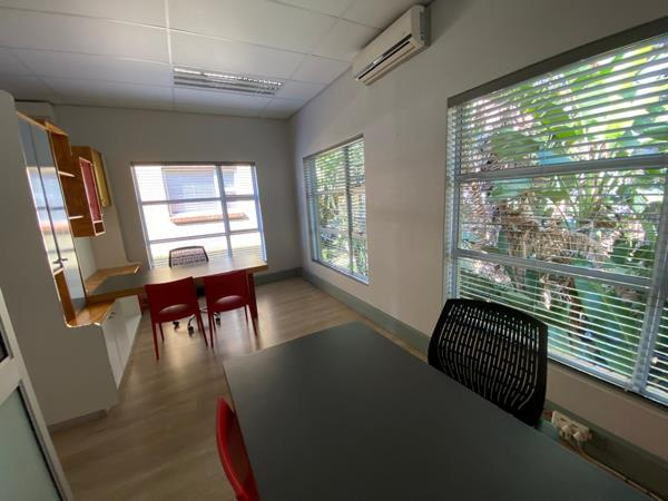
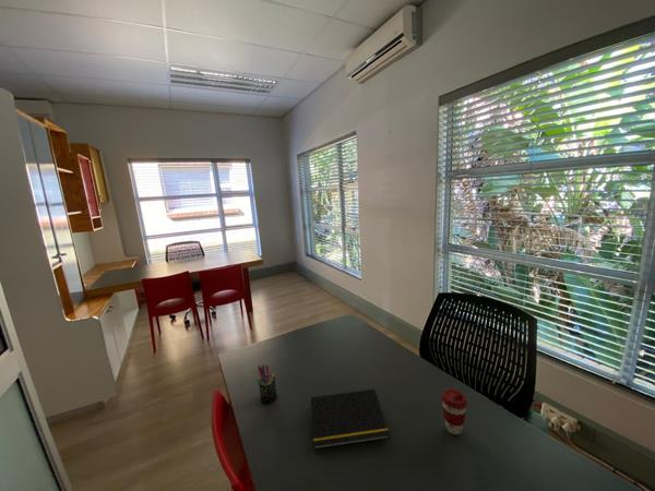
+ notepad [309,388,391,451]
+ coffee cup [440,387,468,435]
+ pen holder [255,363,278,405]
